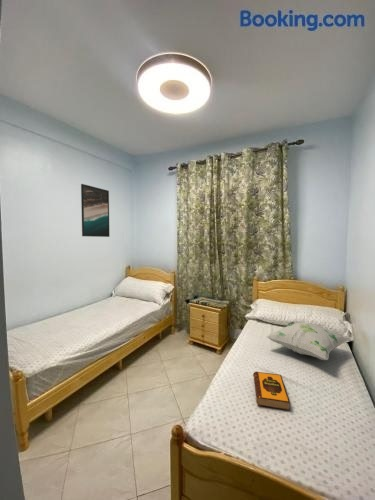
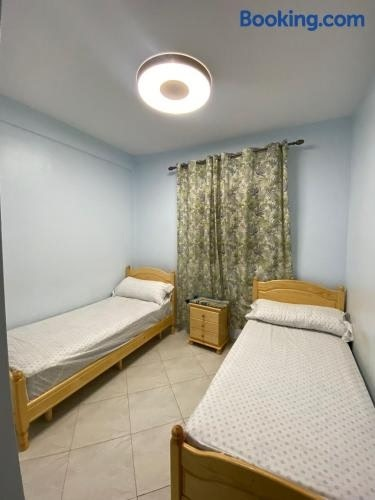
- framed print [80,183,111,238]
- hardback book [252,370,291,412]
- decorative pillow [266,321,351,361]
